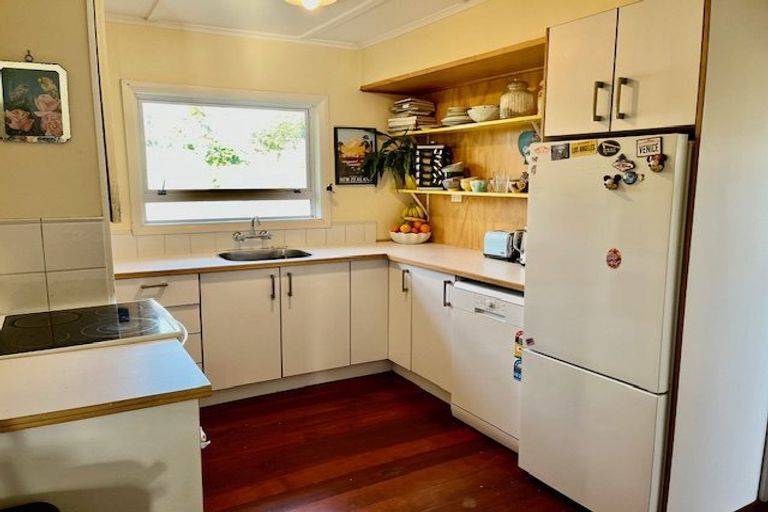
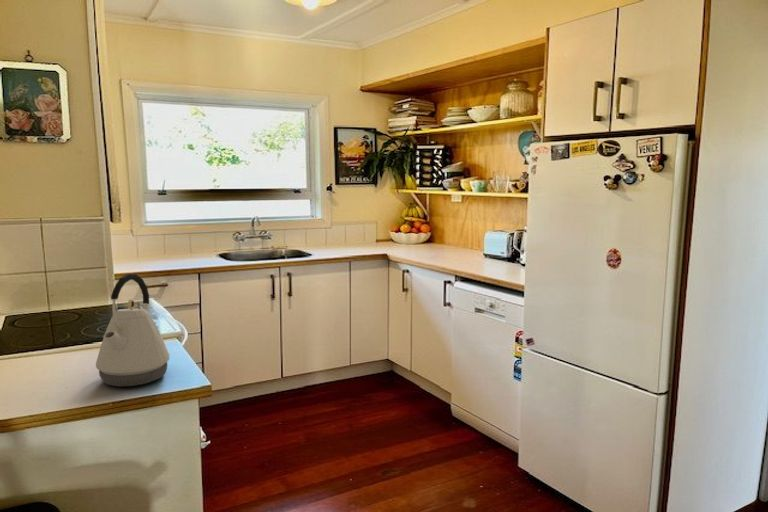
+ kettle [95,273,170,387]
